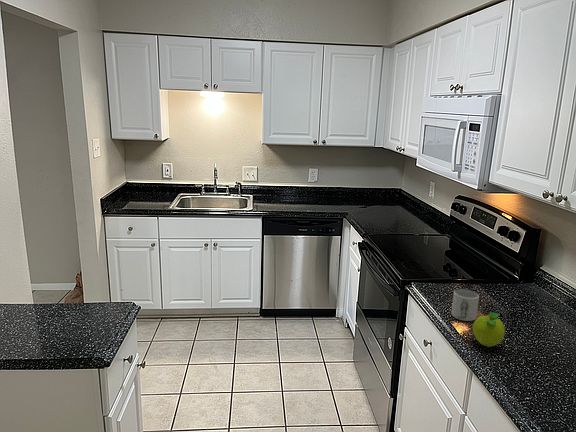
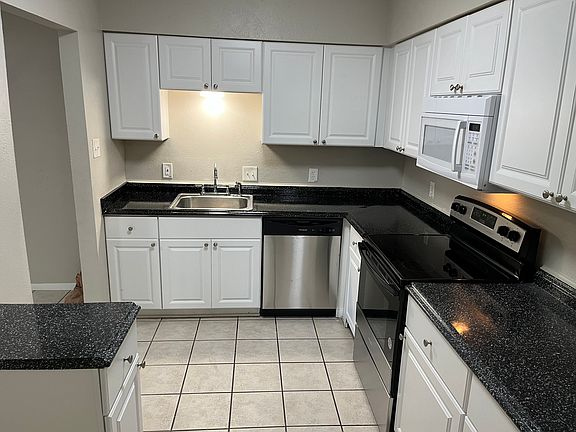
- fruit [472,311,506,348]
- mug [451,288,480,322]
